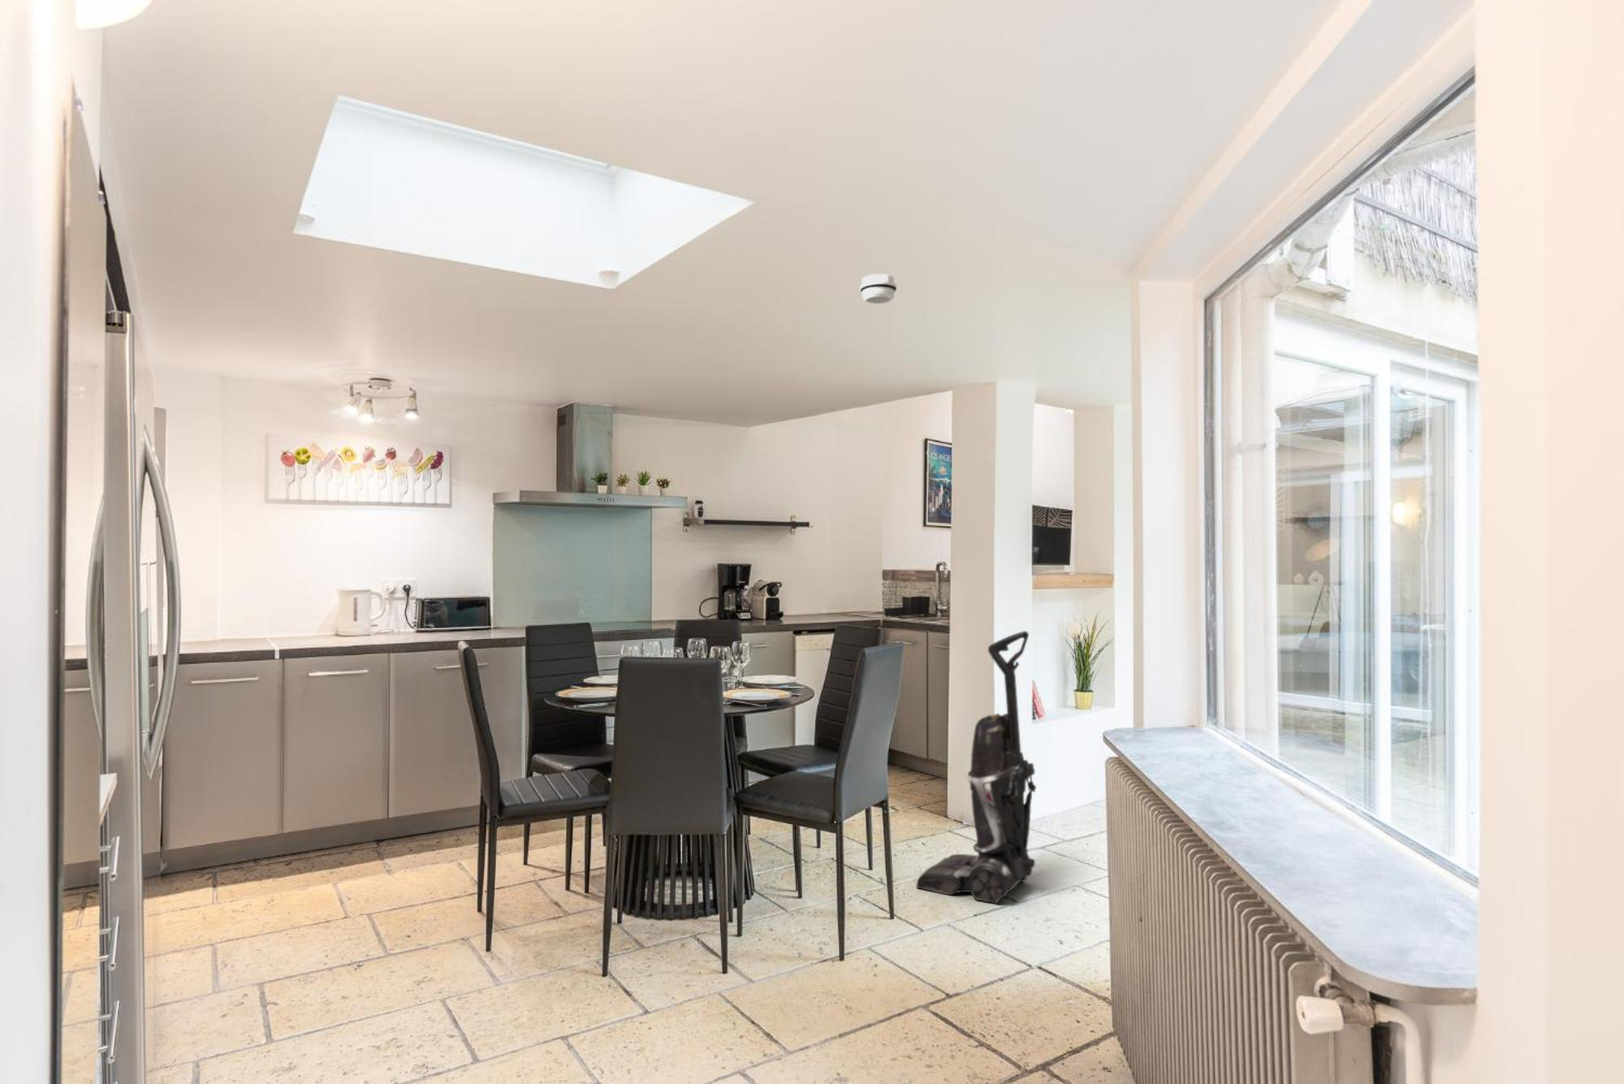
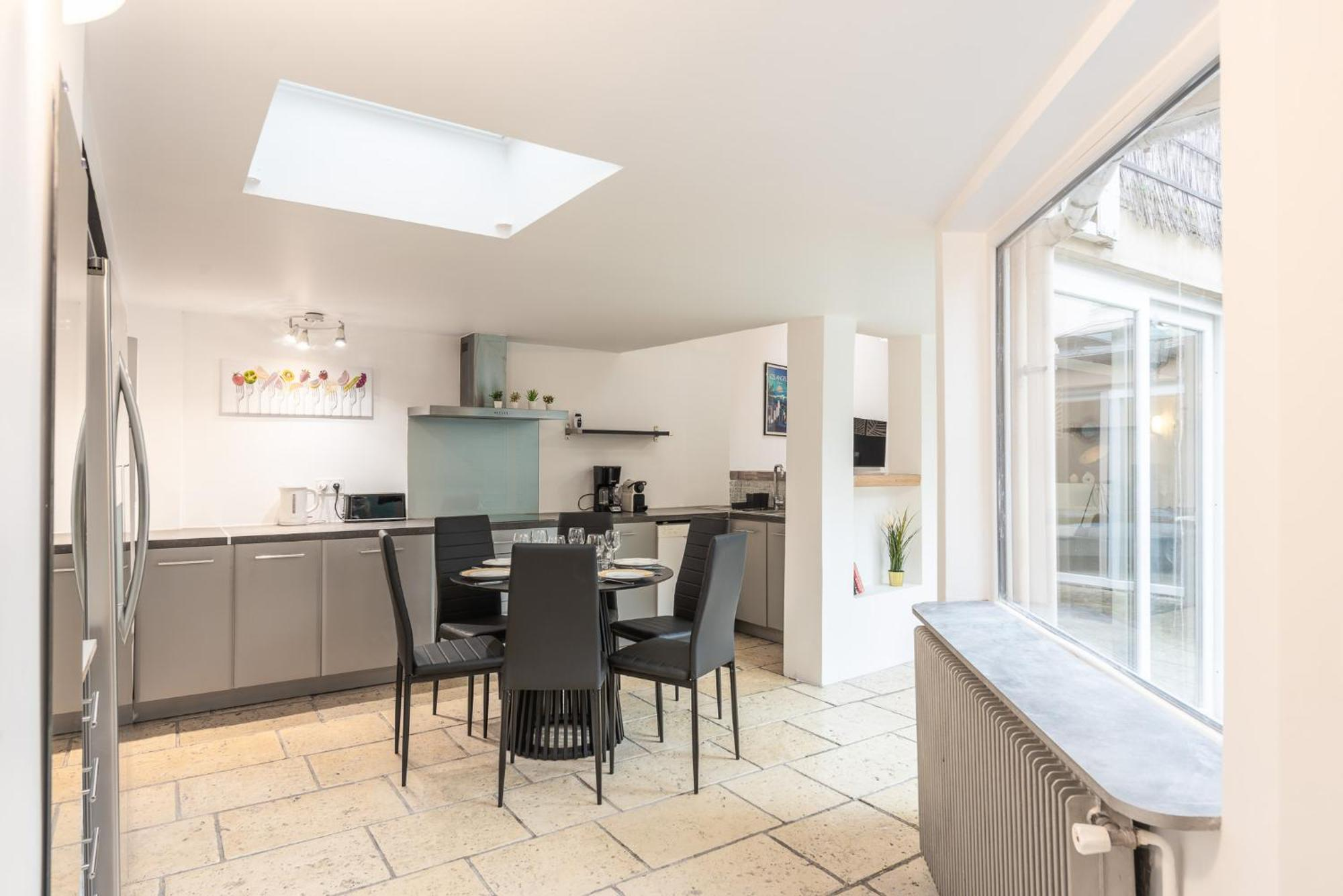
- smoke detector [859,273,897,305]
- vacuum cleaner [915,630,1038,905]
